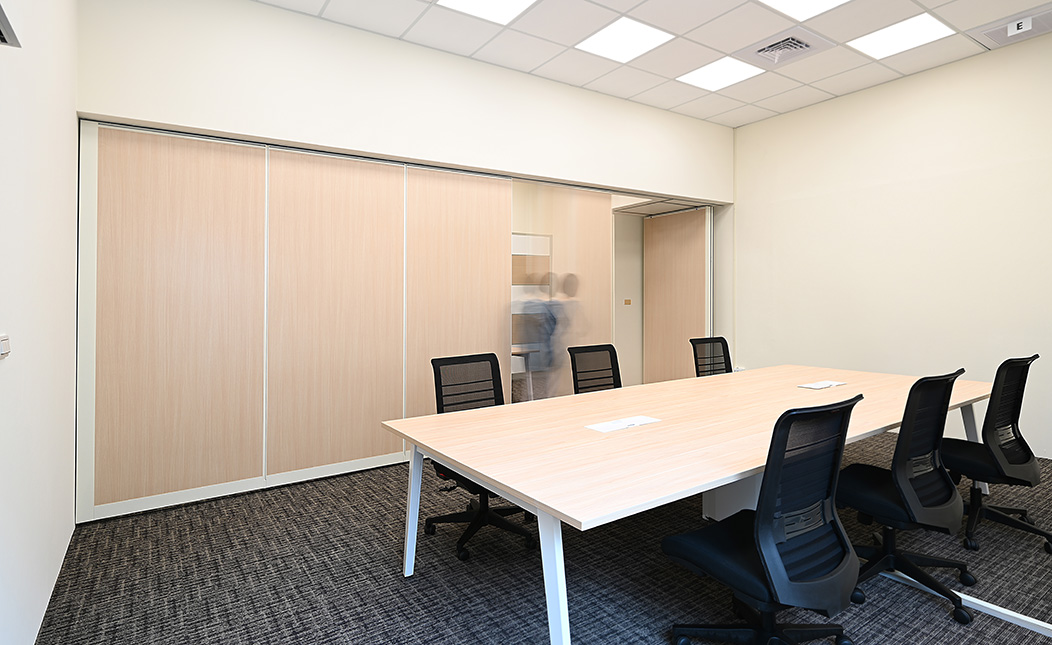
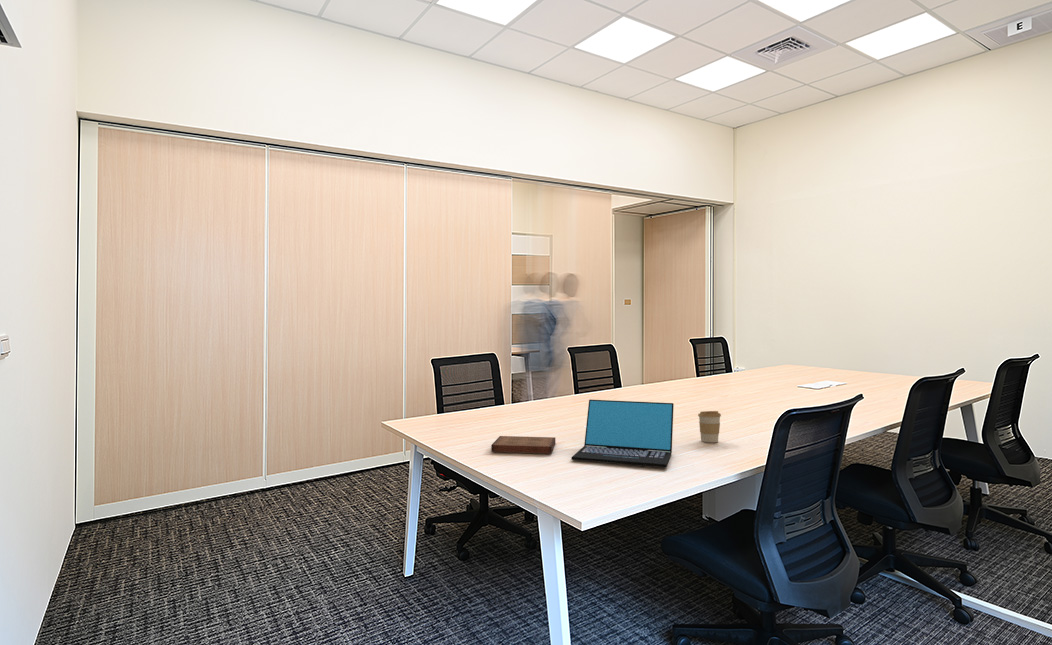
+ coffee cup [697,410,722,443]
+ book [490,435,556,454]
+ laptop [570,399,675,468]
